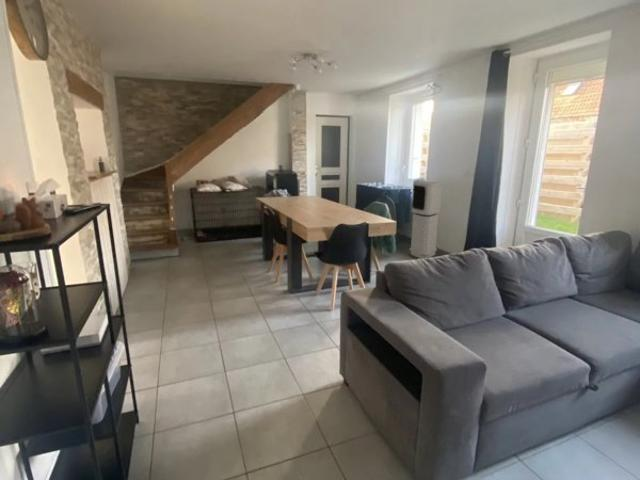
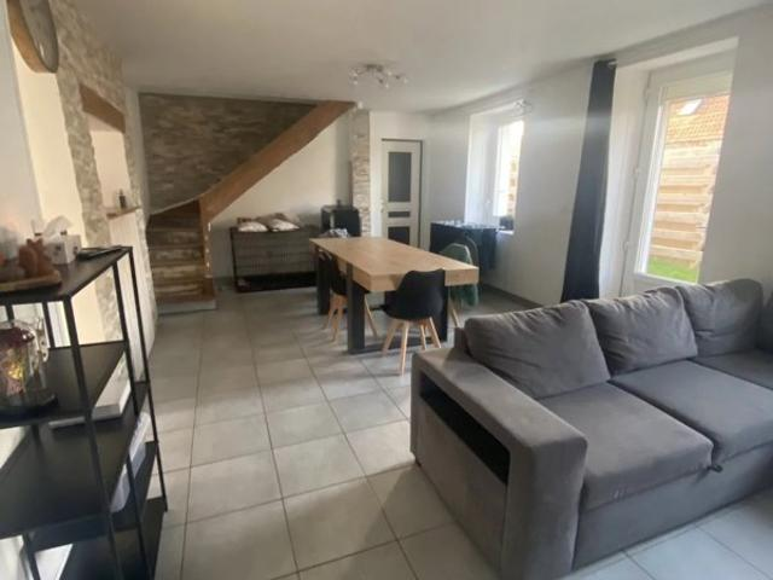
- air purifier [409,181,443,259]
